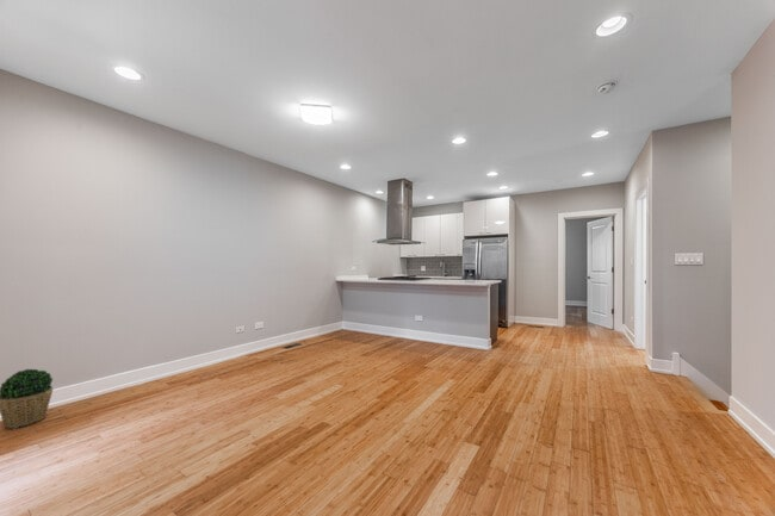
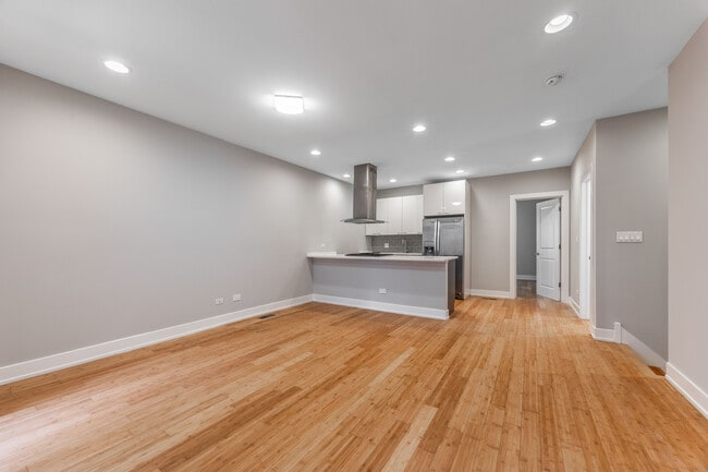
- potted plant [0,368,54,430]
